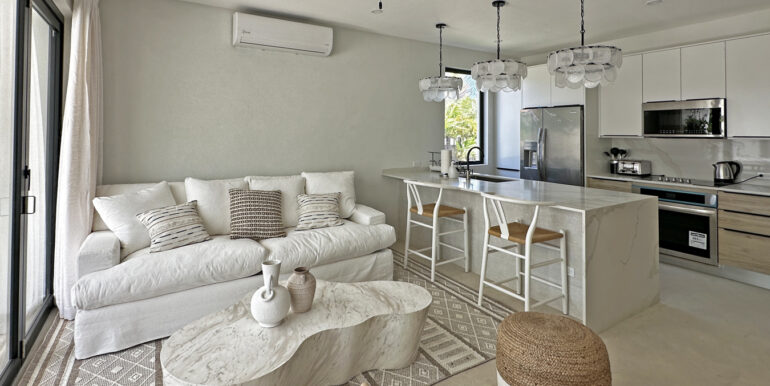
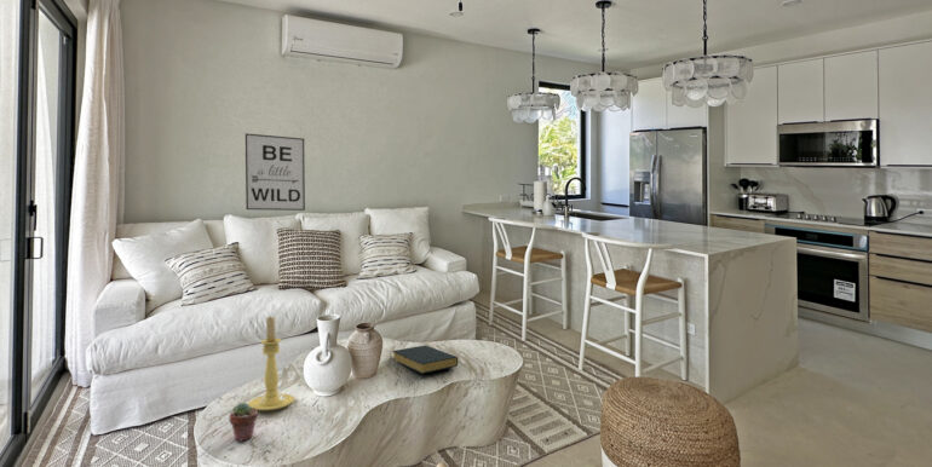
+ wall art [244,132,306,212]
+ hardback book [391,344,459,375]
+ candle holder [247,315,295,411]
+ potted succulent [229,402,259,443]
